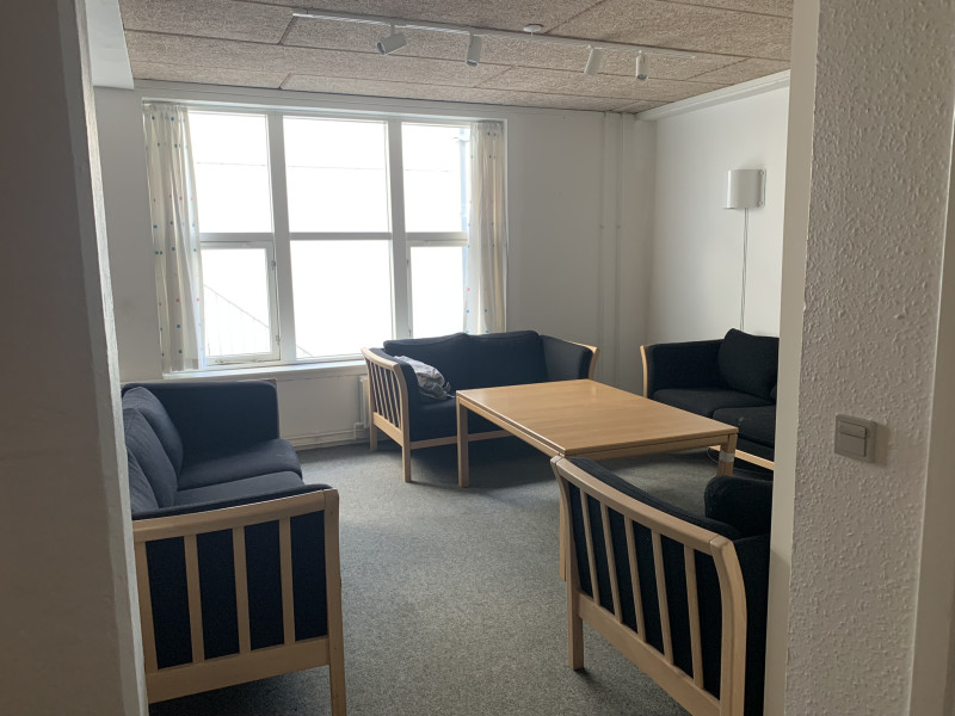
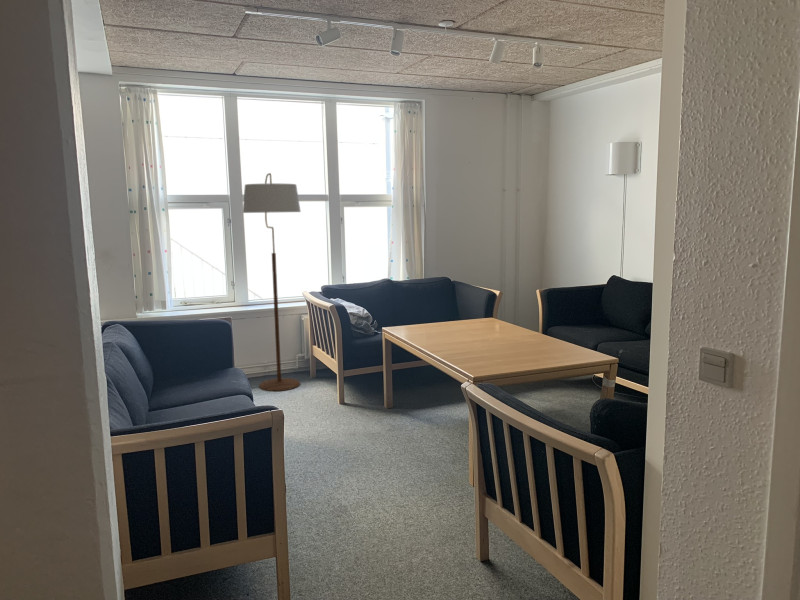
+ floor lamp [242,172,302,392]
